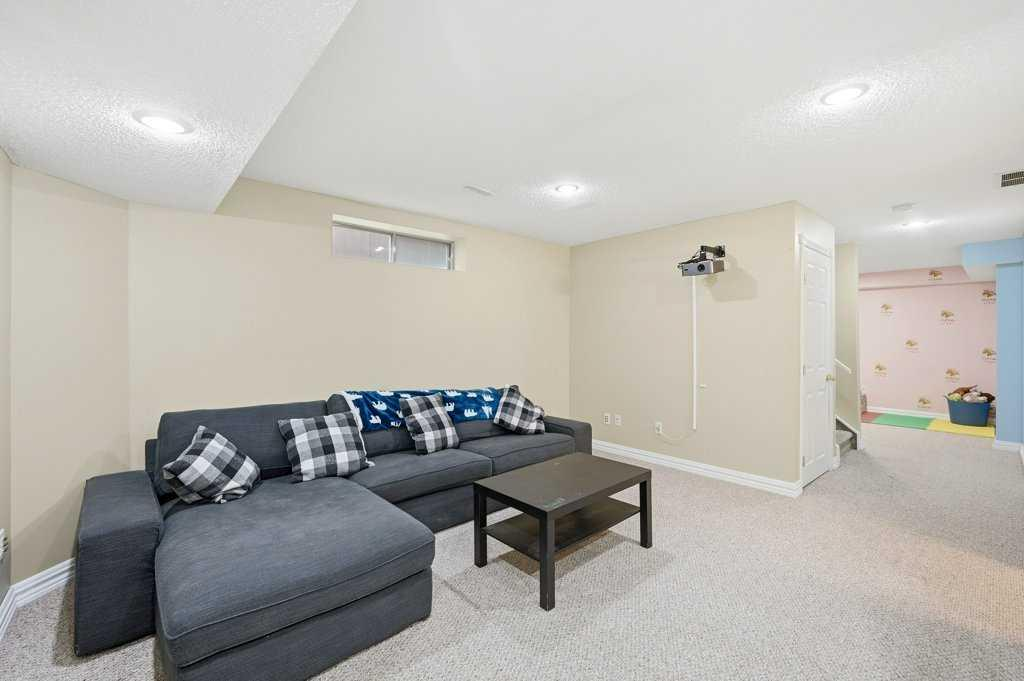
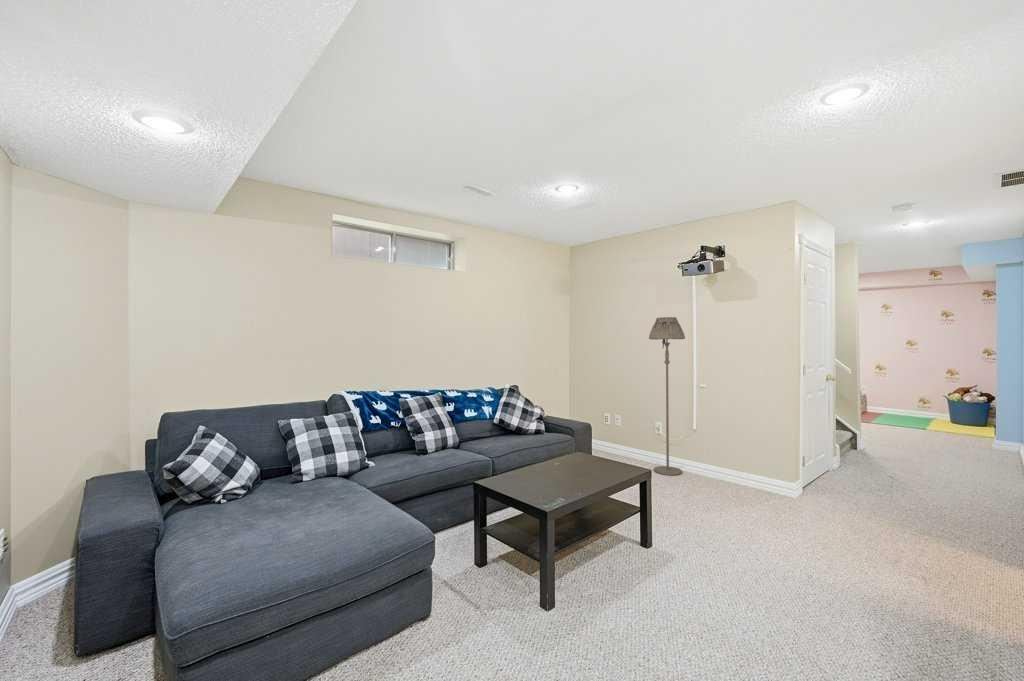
+ floor lamp [648,316,686,476]
